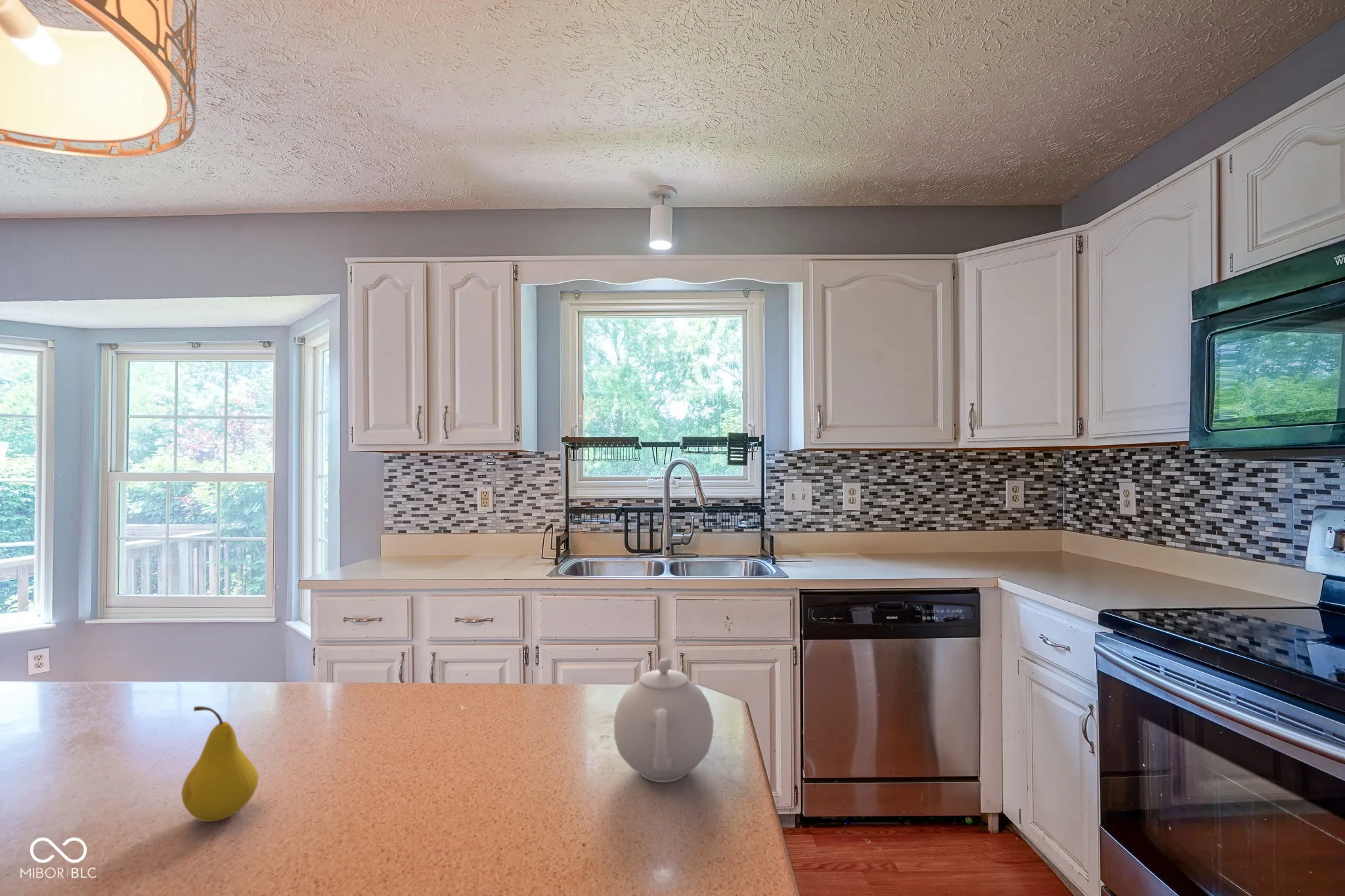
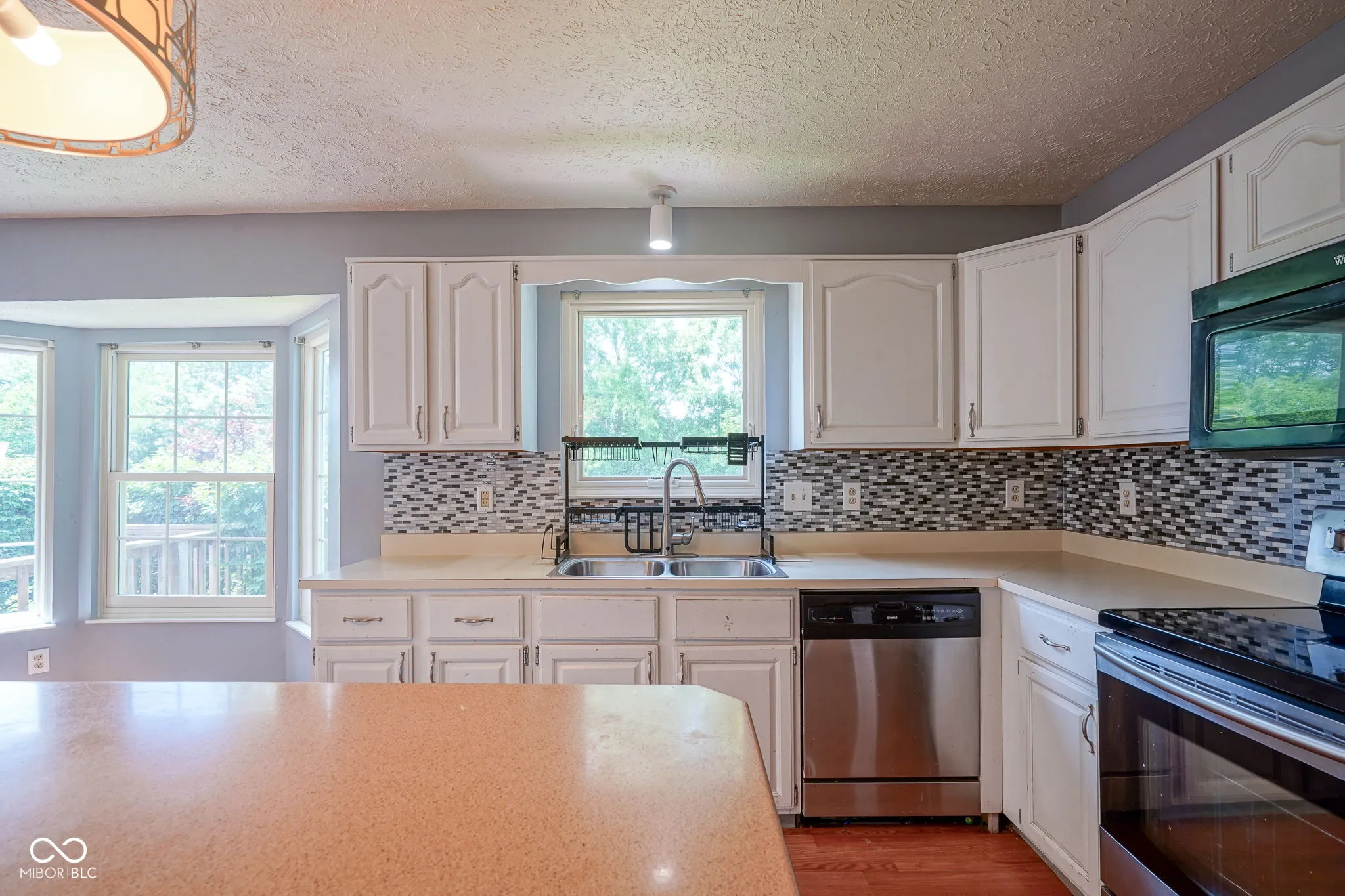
- teapot [613,658,715,783]
- fruit [181,706,259,822]
